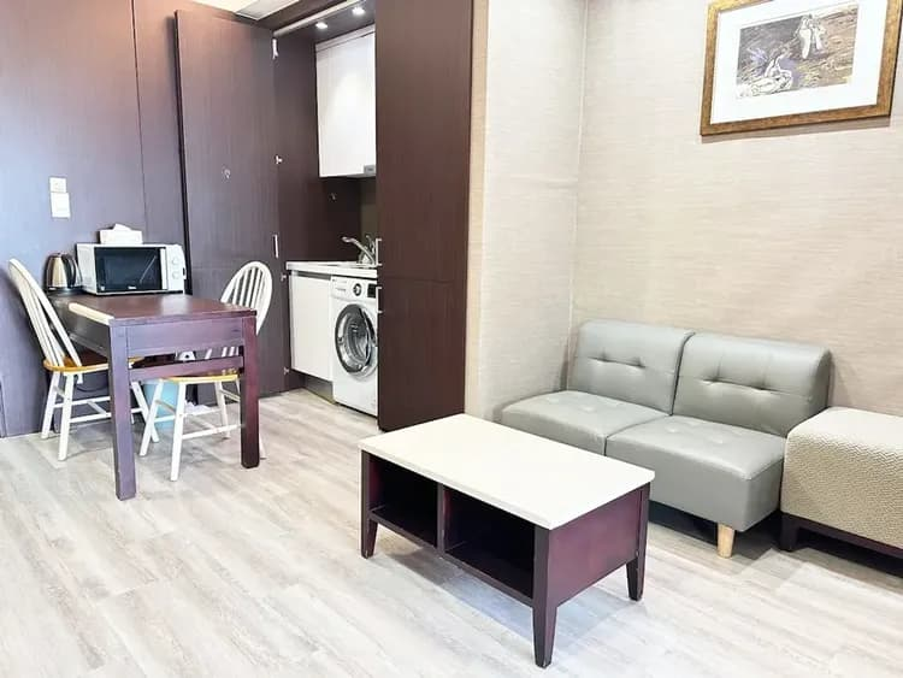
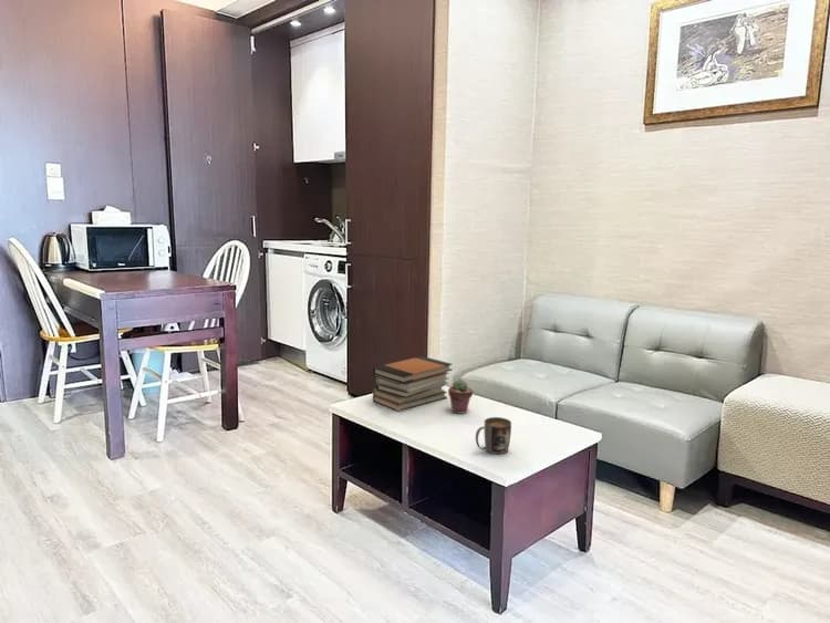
+ potted succulent [447,378,474,415]
+ book stack [371,355,454,413]
+ mug [475,416,512,455]
